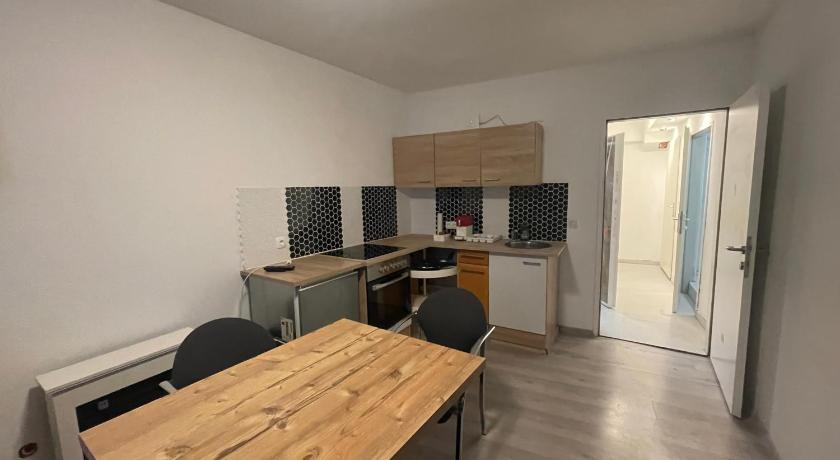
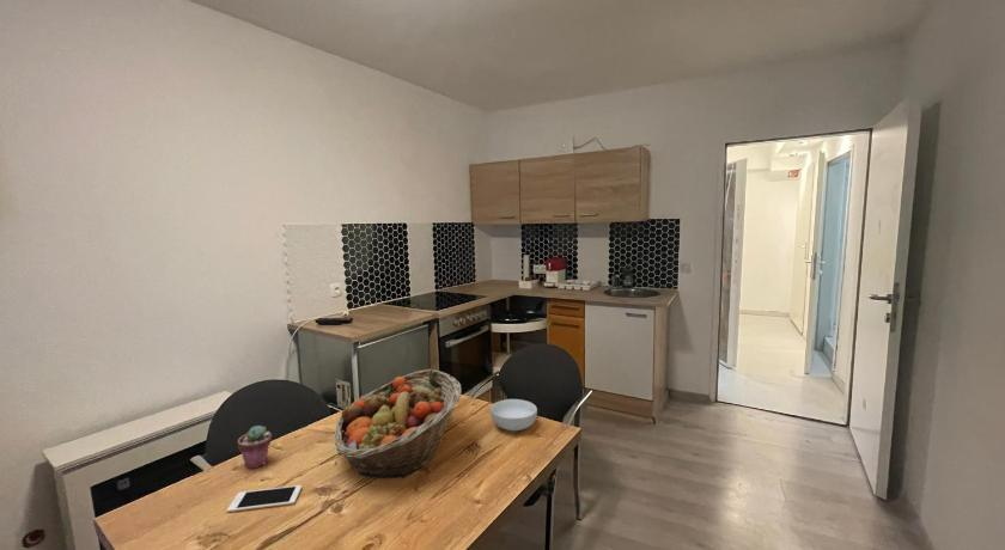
+ cell phone [226,484,303,513]
+ potted succulent [237,424,273,470]
+ fruit basket [334,368,463,479]
+ cereal bowl [489,398,538,433]
